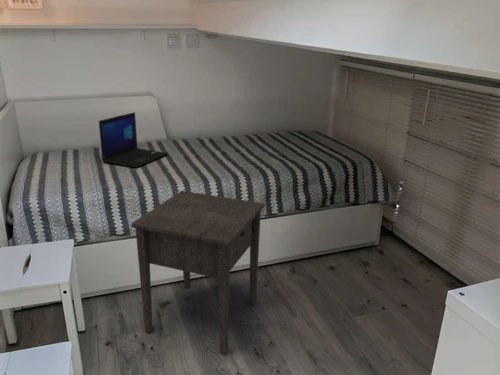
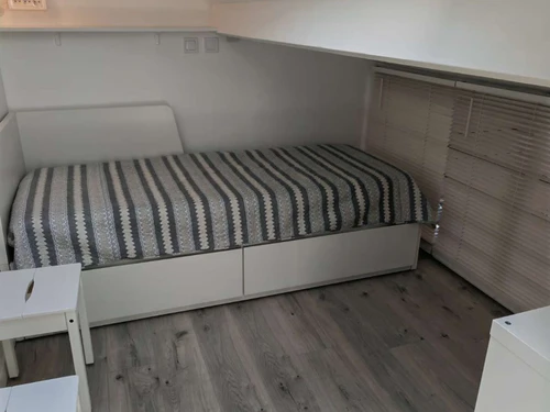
- nightstand [130,190,265,355]
- laptop [98,111,169,169]
